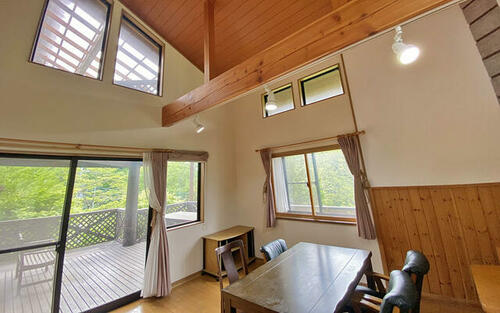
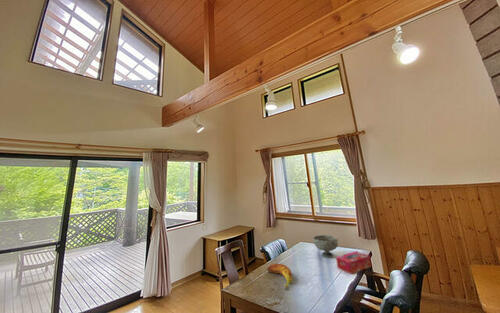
+ decorative bowl [313,234,339,259]
+ banana [266,263,293,290]
+ tissue box [335,250,373,275]
